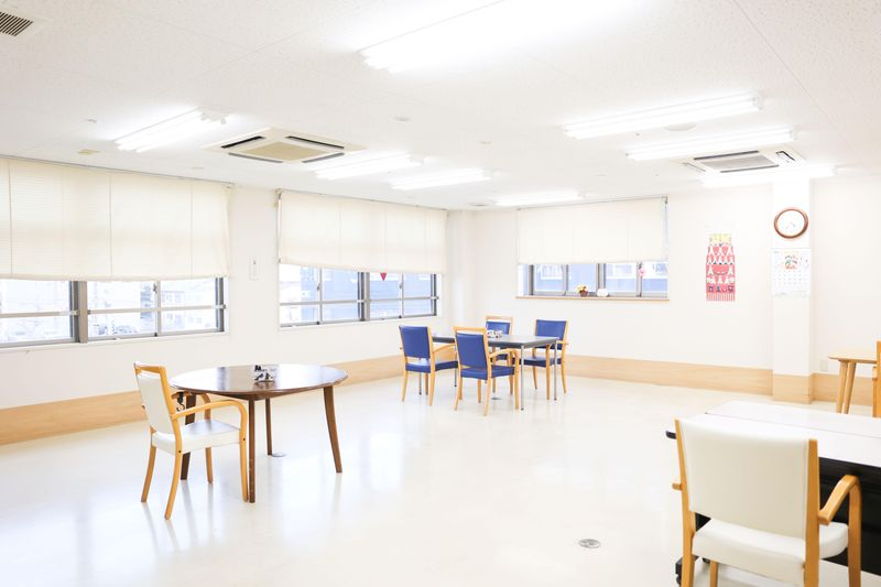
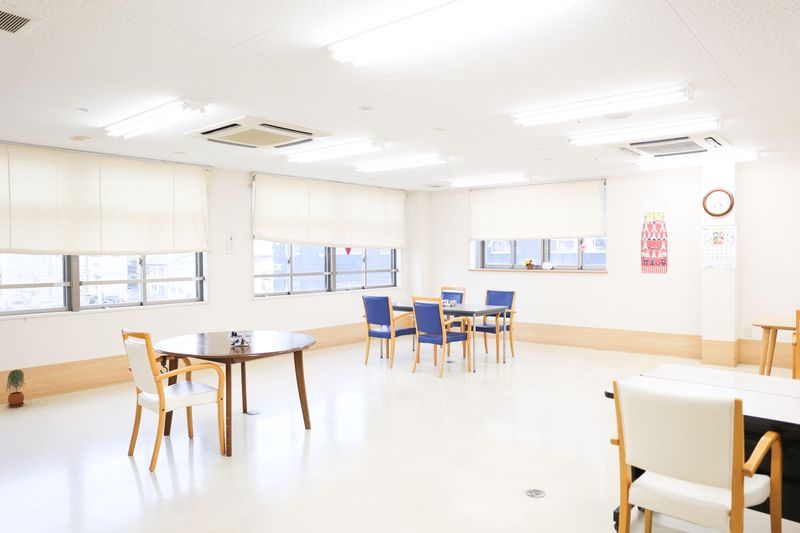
+ potted plant [5,369,26,408]
